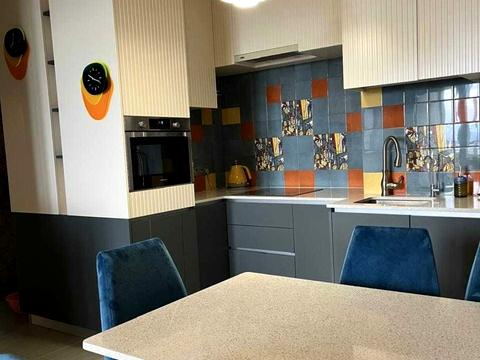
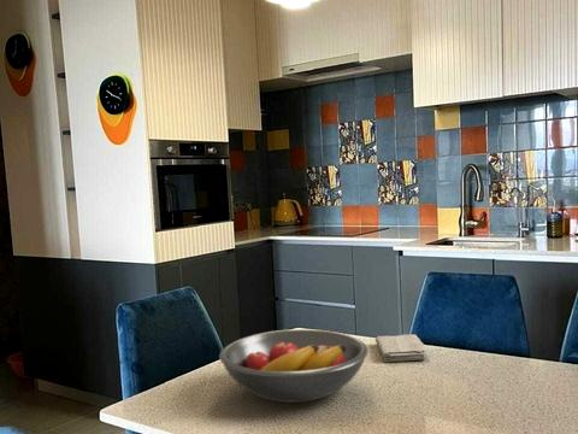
+ fruit bowl [218,328,370,404]
+ washcloth [374,333,426,363]
